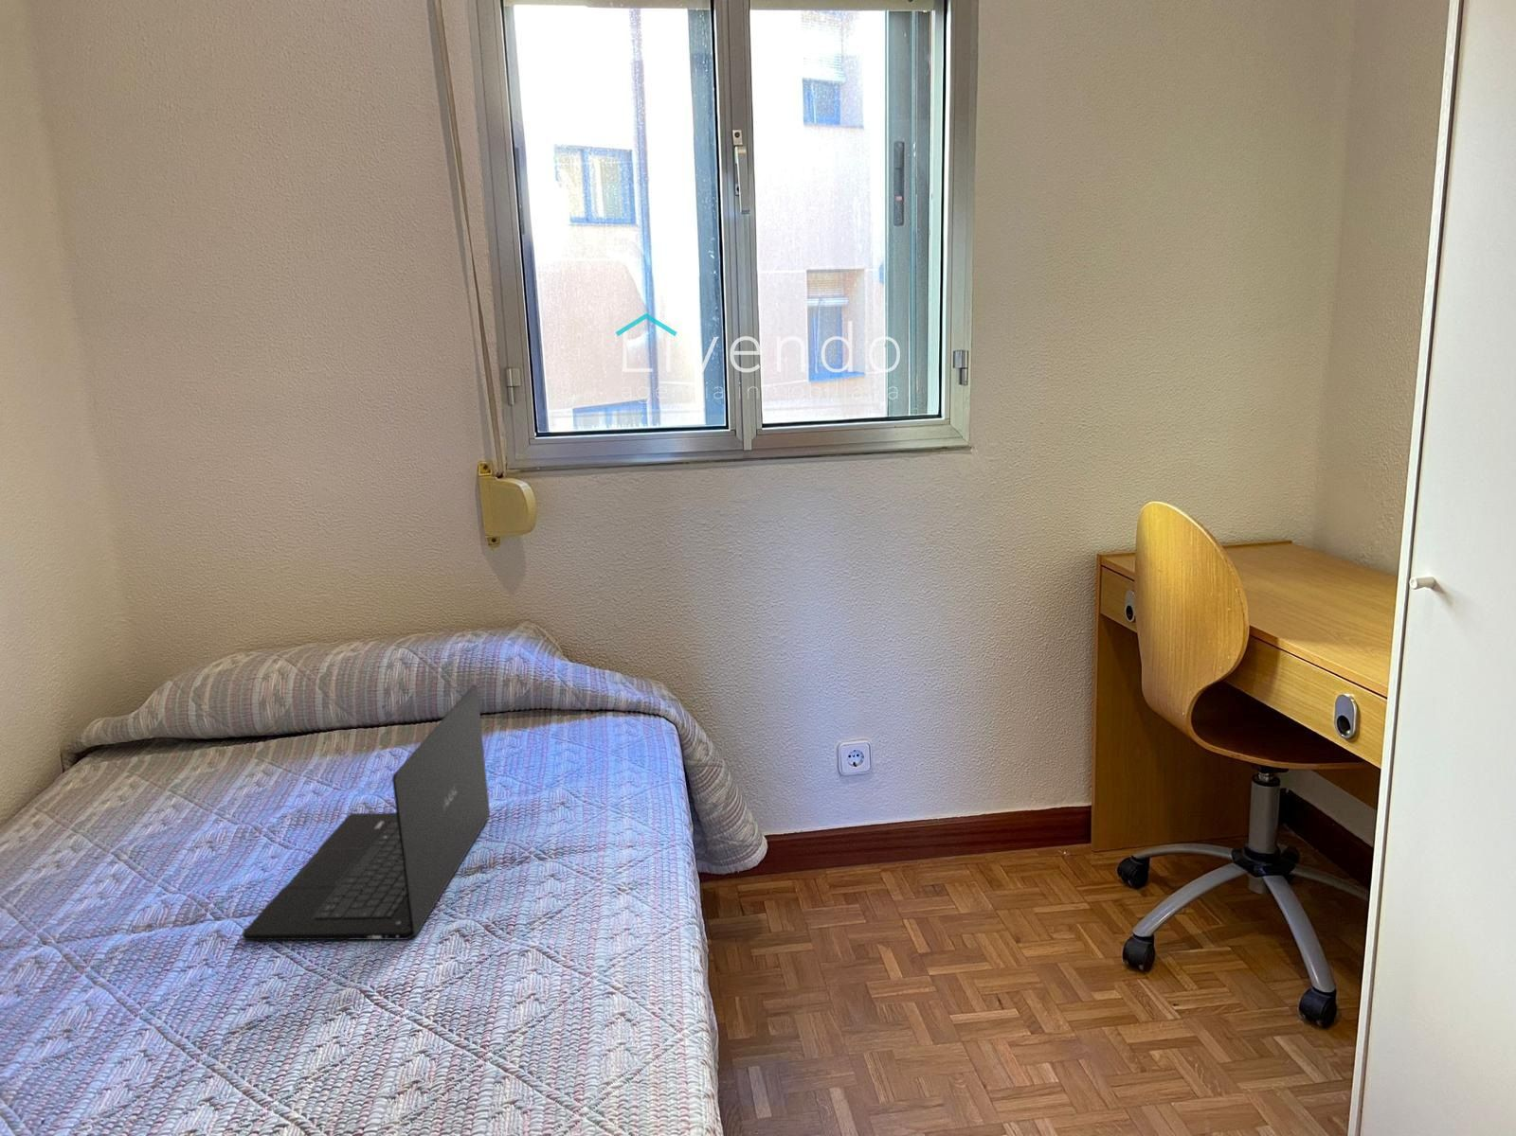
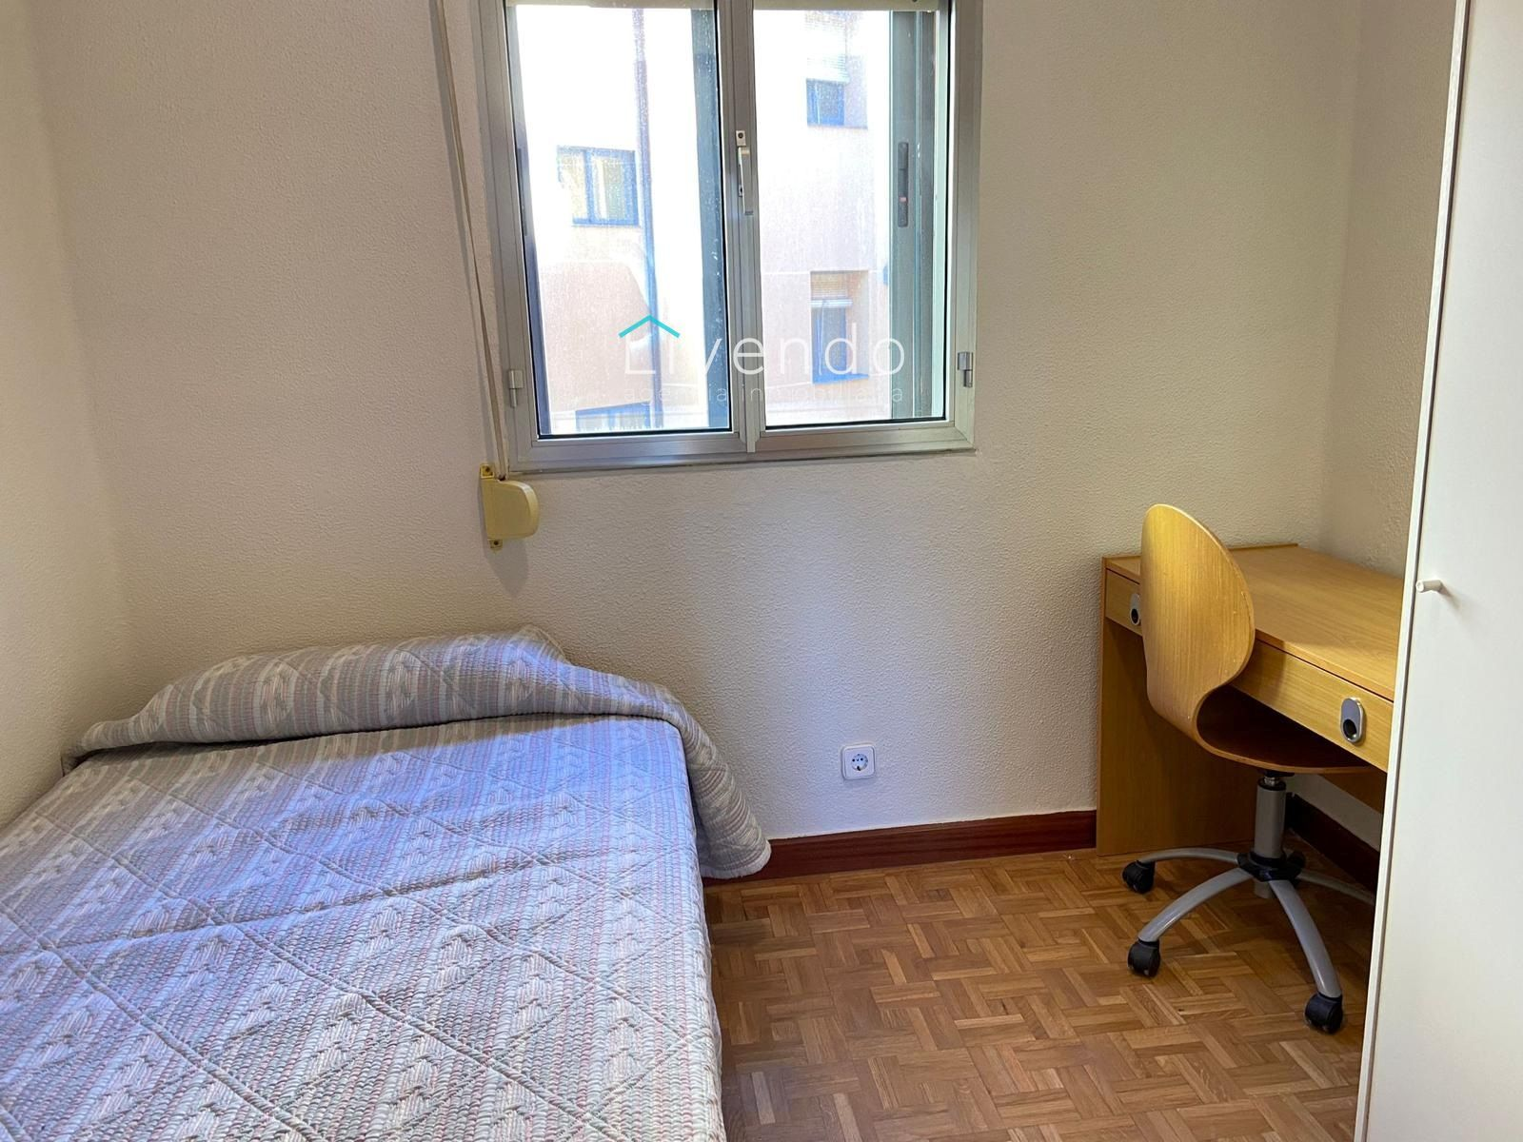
- laptop [241,684,491,941]
